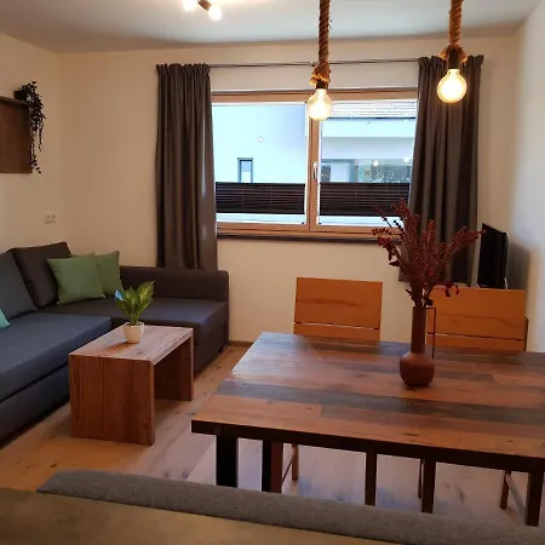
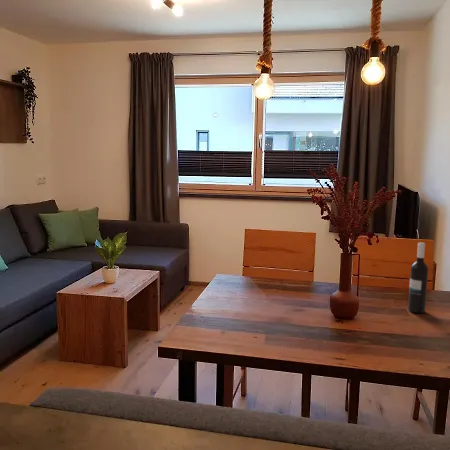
+ wine bottle [407,241,429,314]
